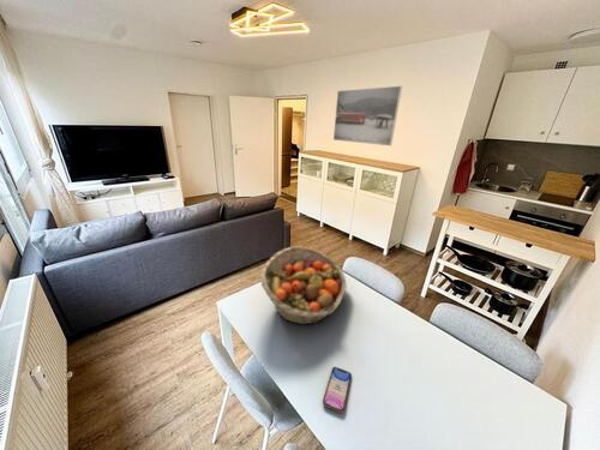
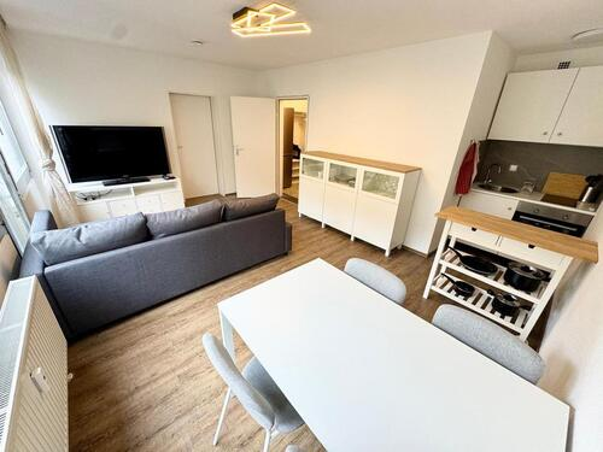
- smartphone [322,366,353,414]
- fruit basket [259,245,348,325]
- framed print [332,85,403,148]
